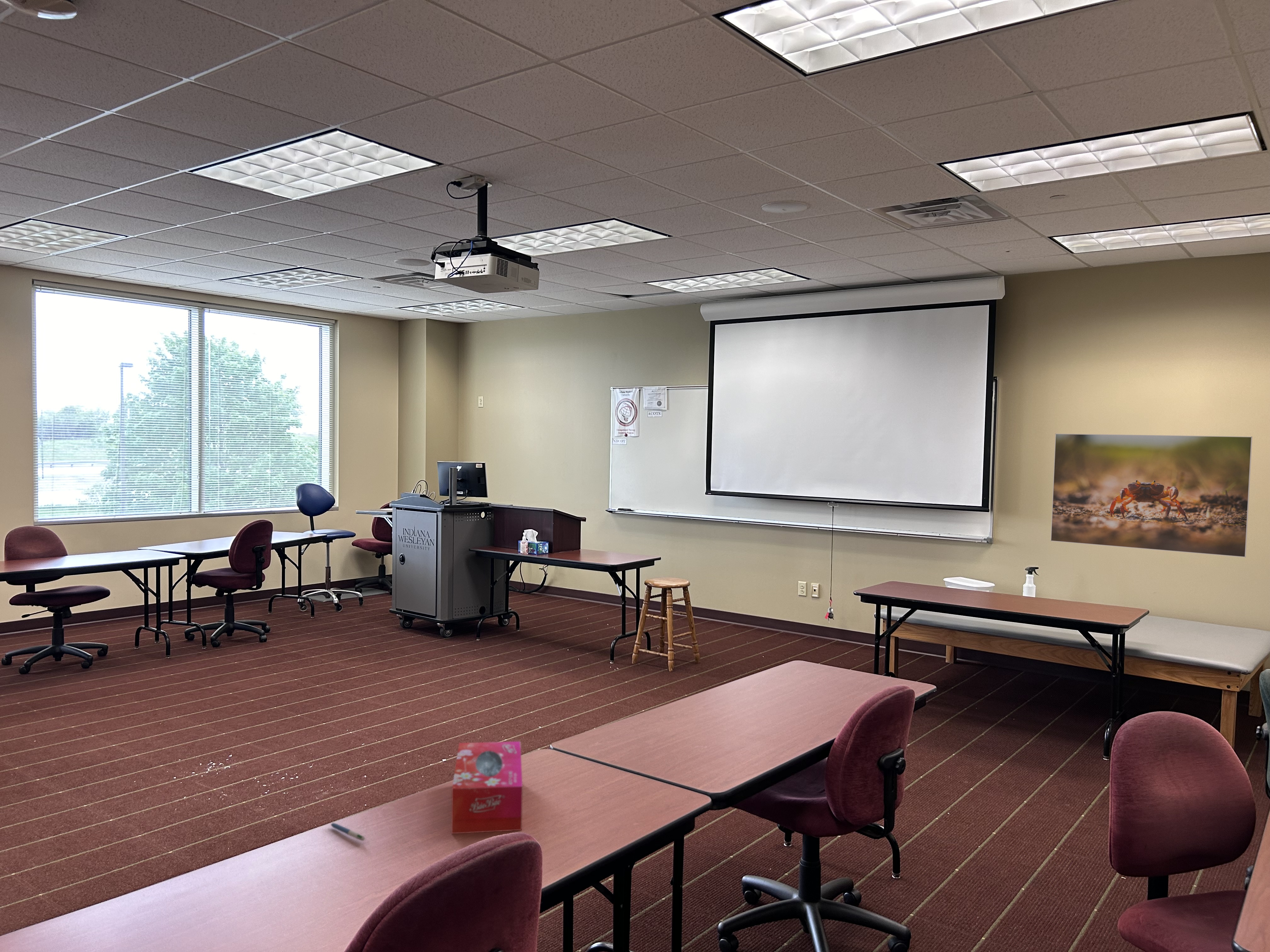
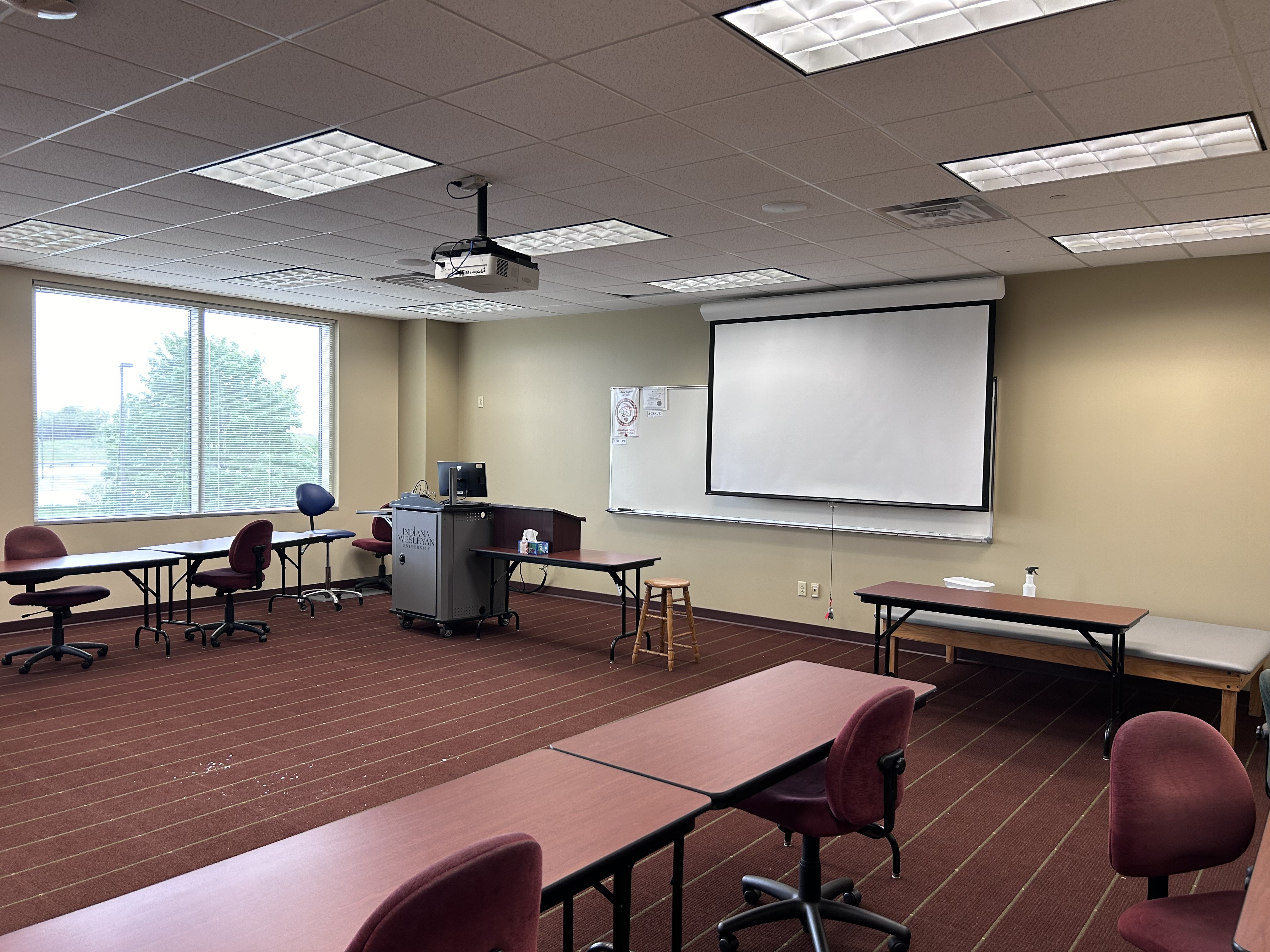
- tissue box [451,741,523,834]
- pen [330,823,366,841]
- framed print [1050,433,1253,558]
